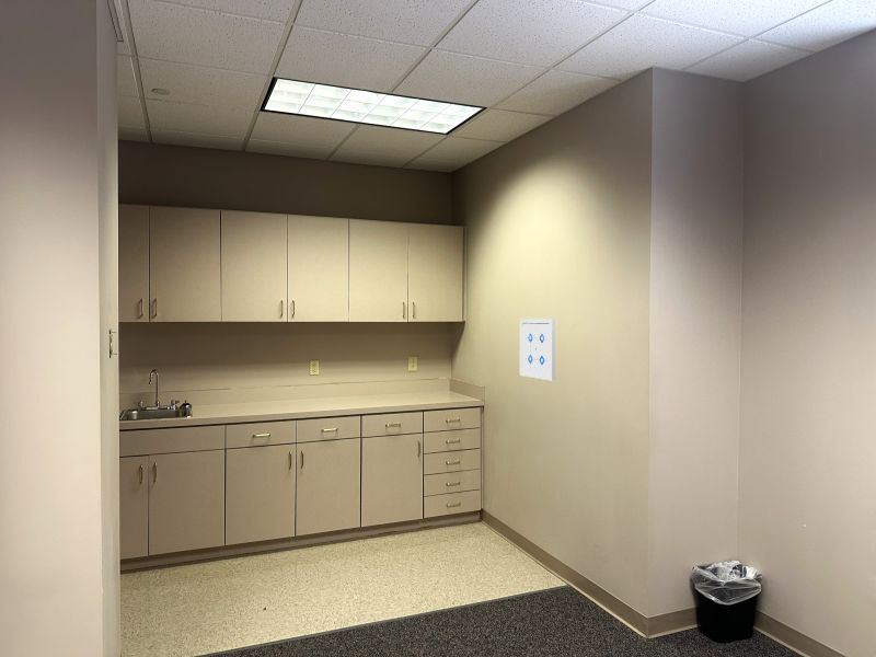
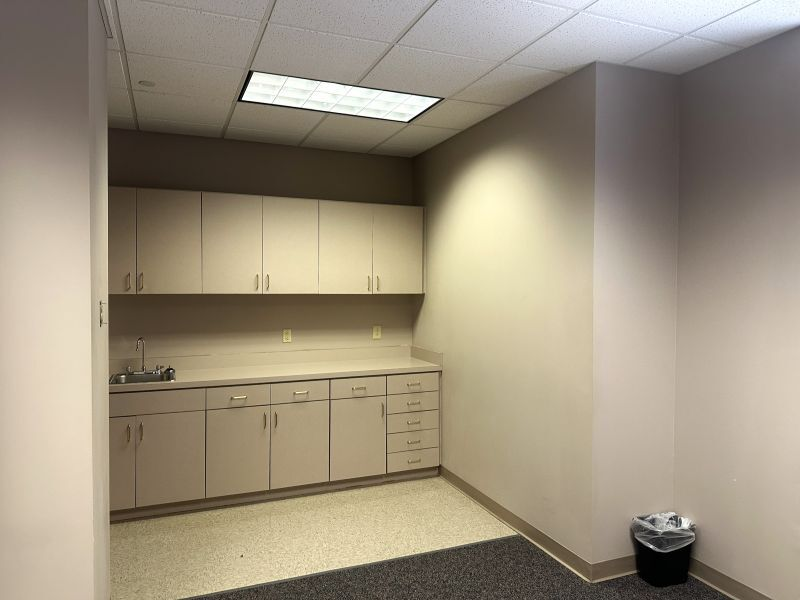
- wall art [519,318,556,381]
